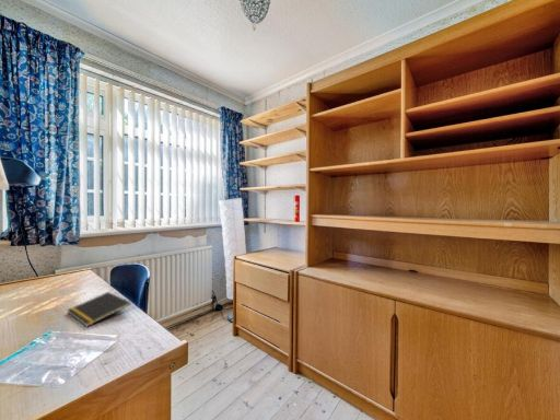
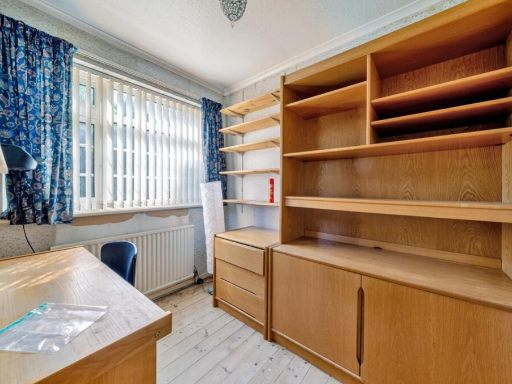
- notepad [66,291,131,328]
